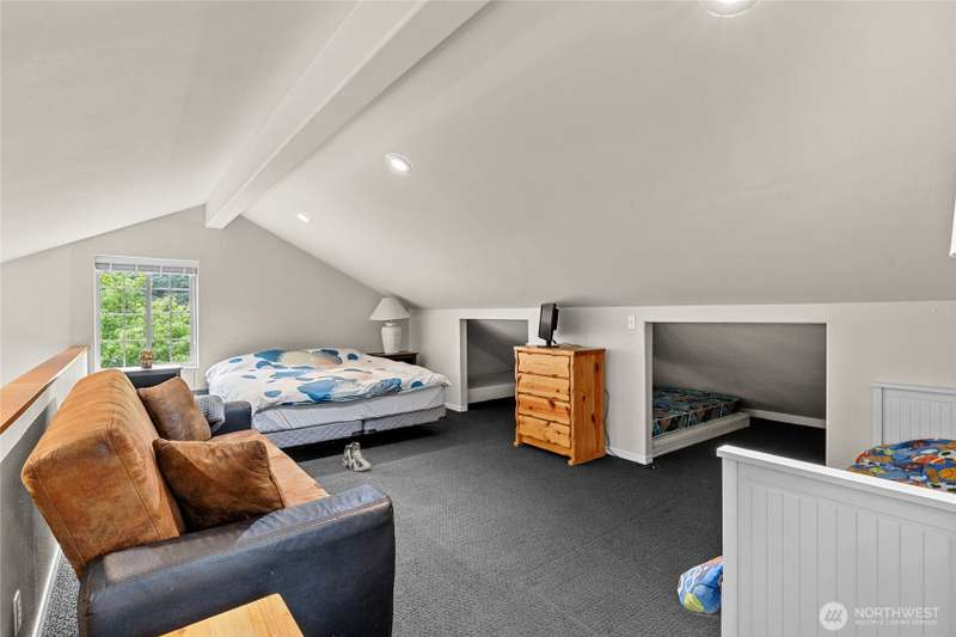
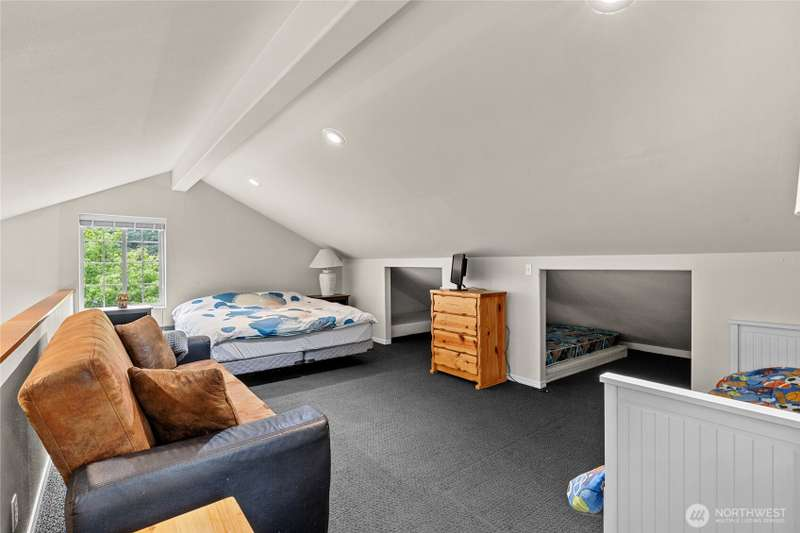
- sneaker [342,441,372,472]
